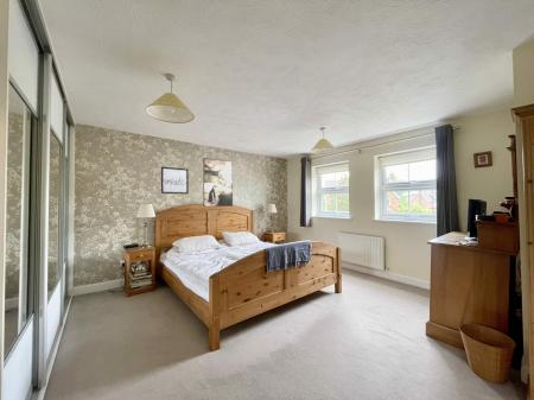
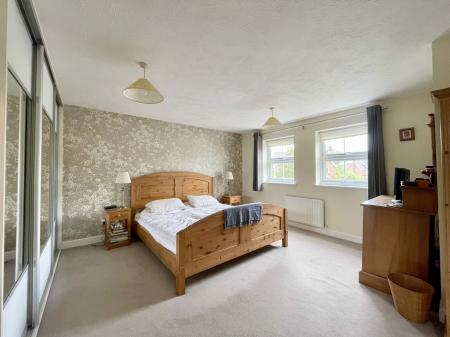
- wall art [160,166,190,195]
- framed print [202,157,234,208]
